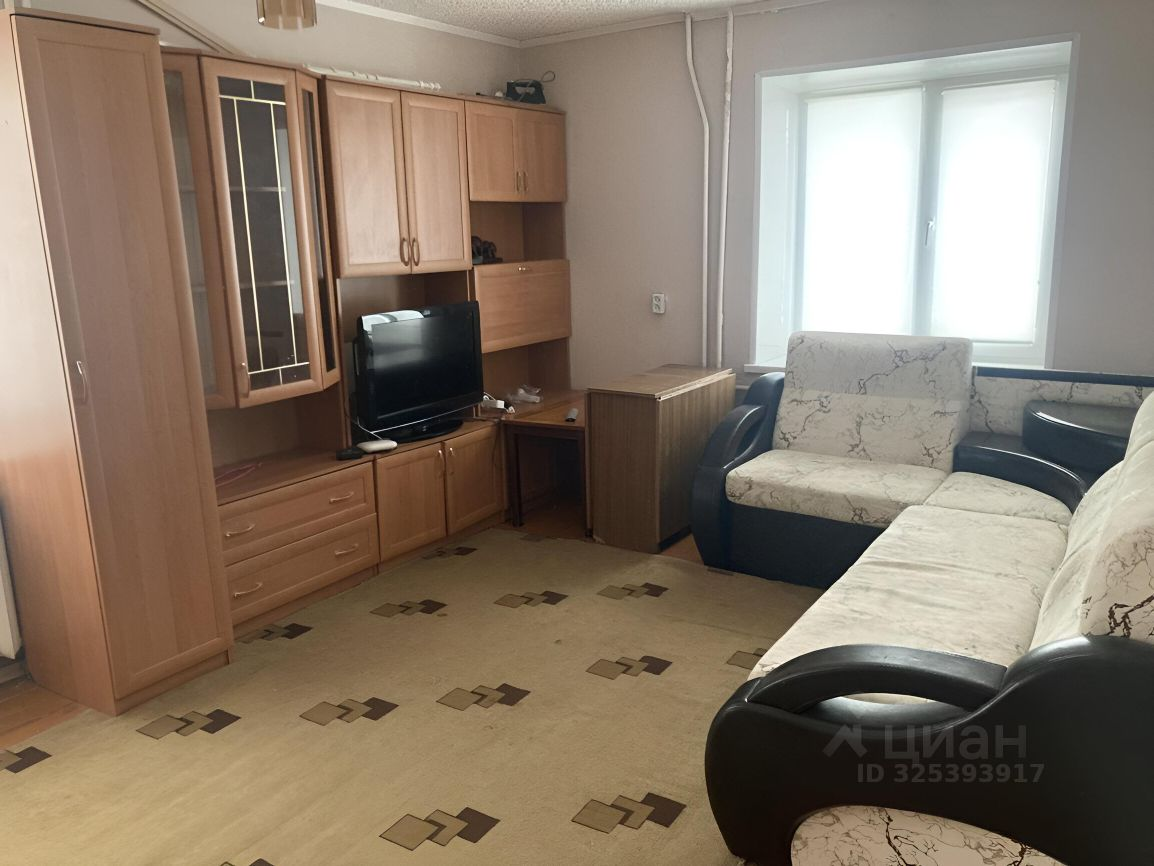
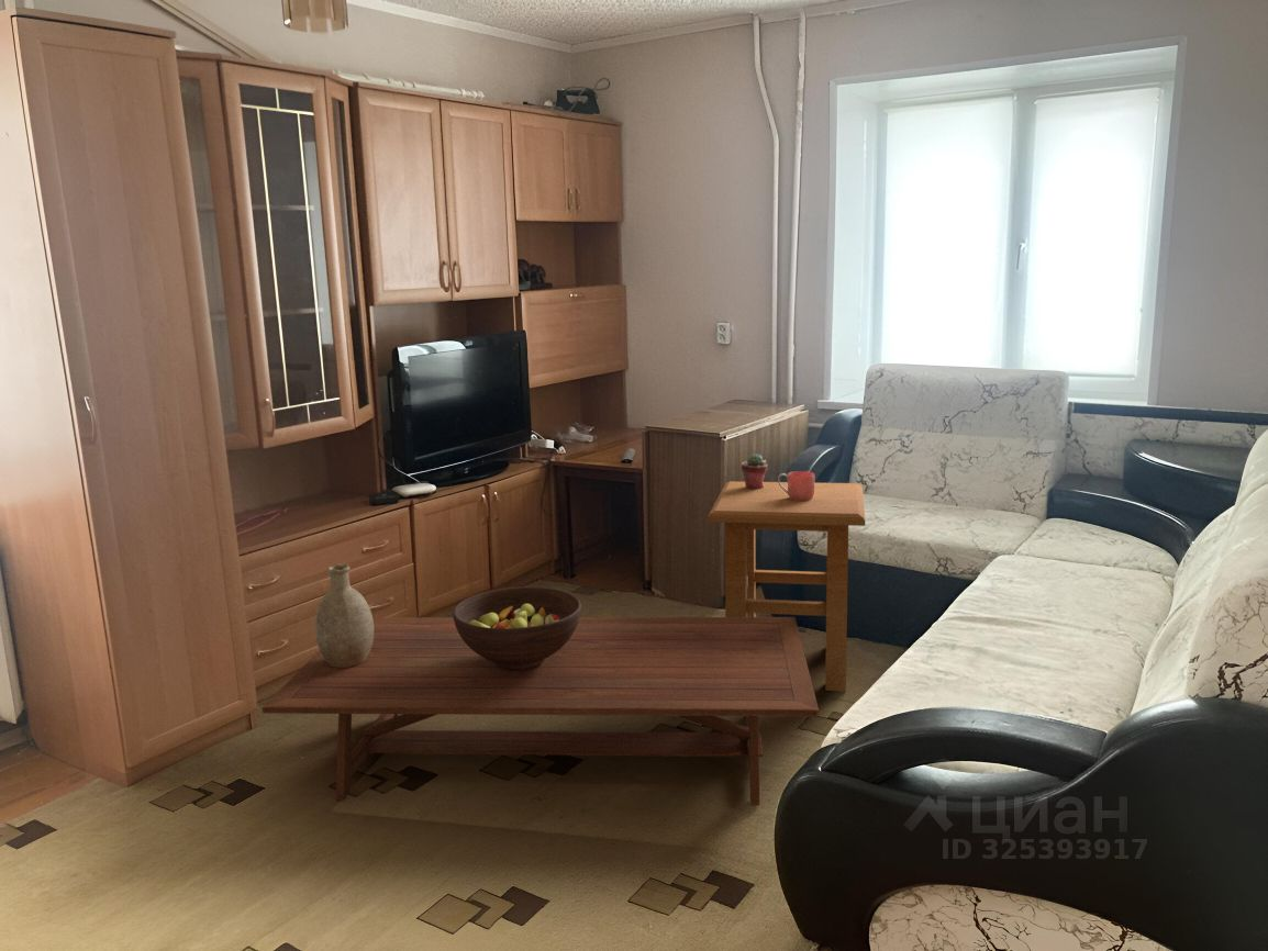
+ decorative vase [314,563,374,668]
+ side table [707,480,866,693]
+ potted succulent [741,452,768,489]
+ fruit bowl [452,585,582,670]
+ mug [777,470,815,501]
+ coffee table [262,616,820,806]
